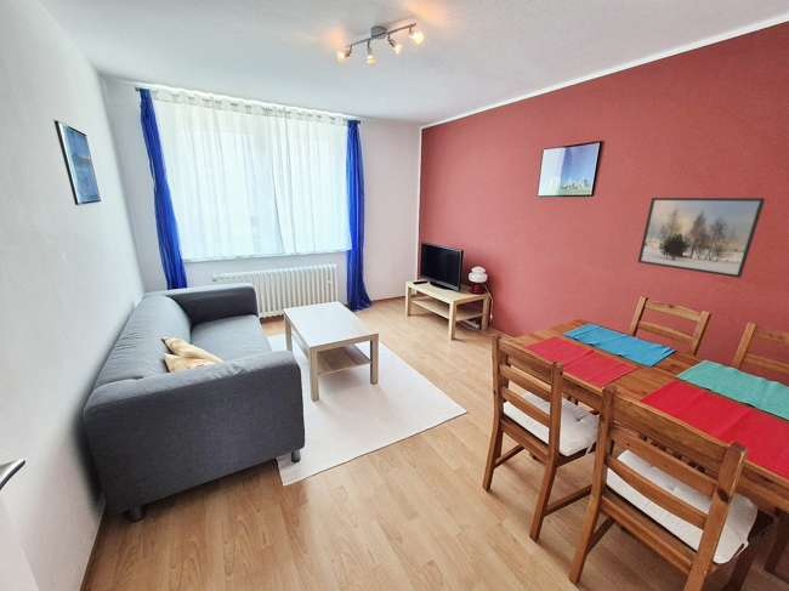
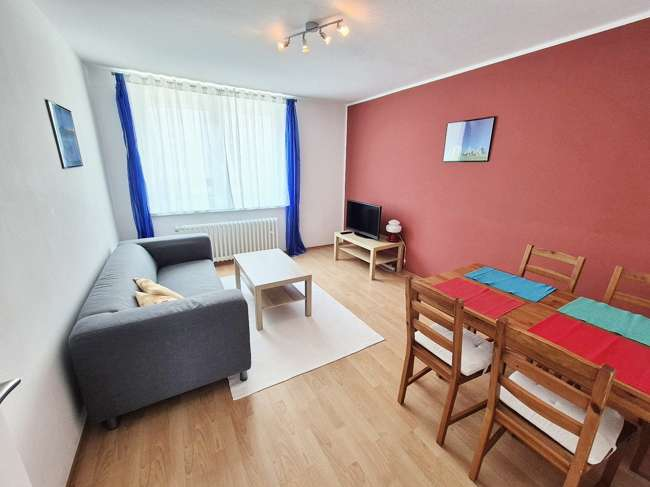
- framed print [637,197,766,279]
